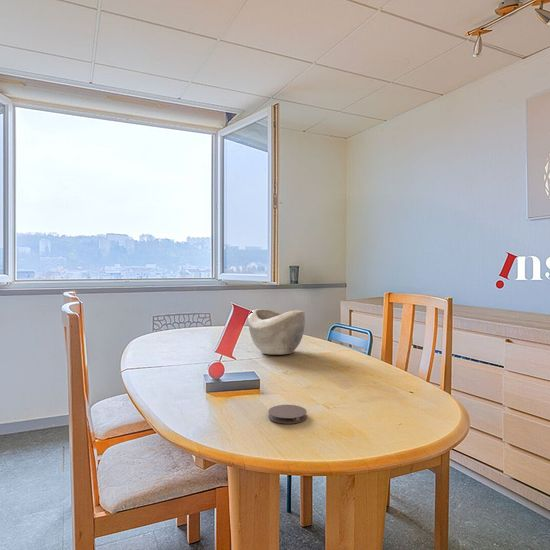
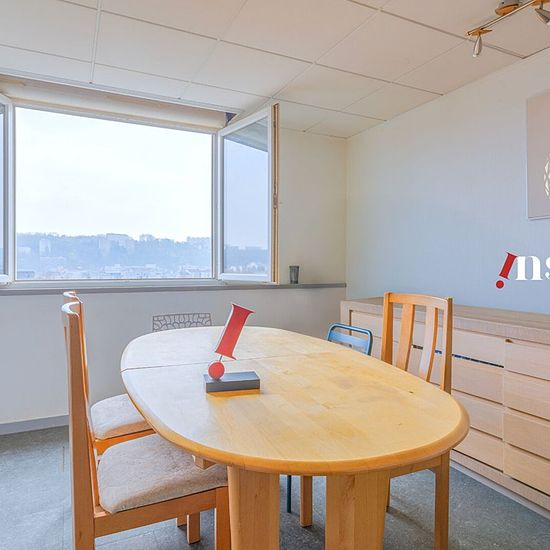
- coaster [267,404,308,425]
- decorative bowl [247,308,306,355]
